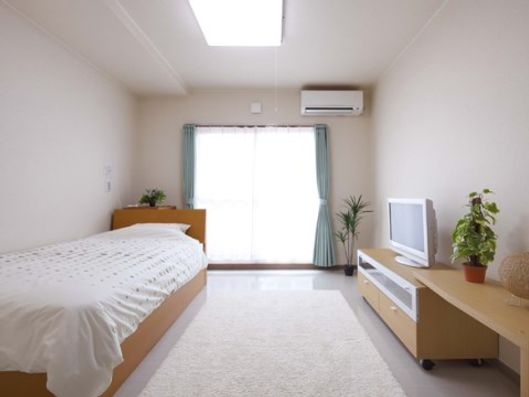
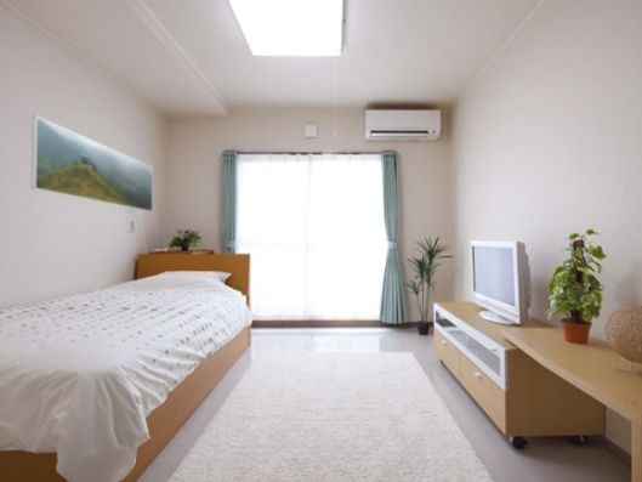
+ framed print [30,114,154,212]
